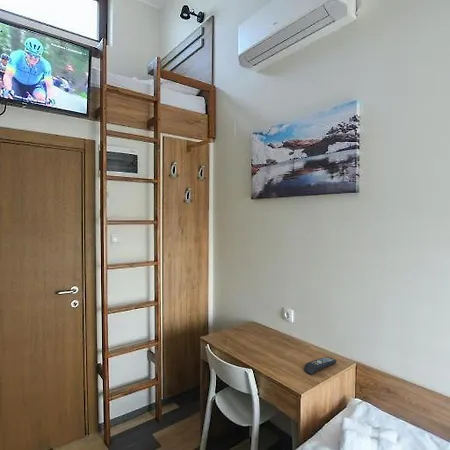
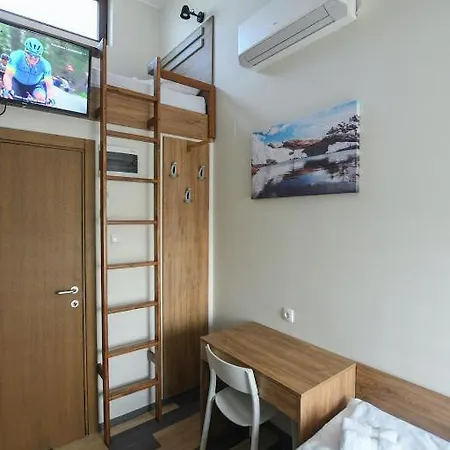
- remote control [303,356,337,375]
